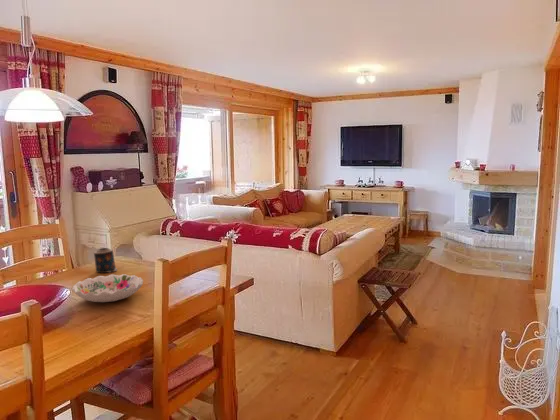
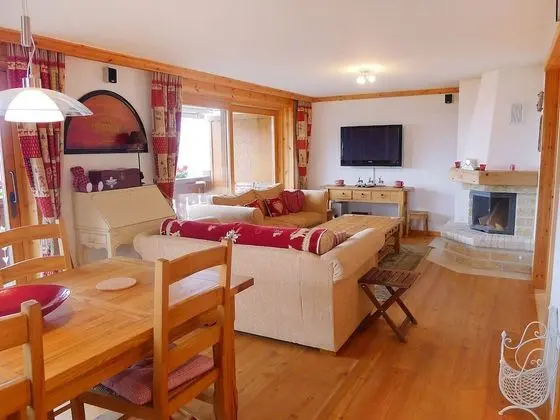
- decorative bowl [71,273,144,303]
- candle [93,247,118,274]
